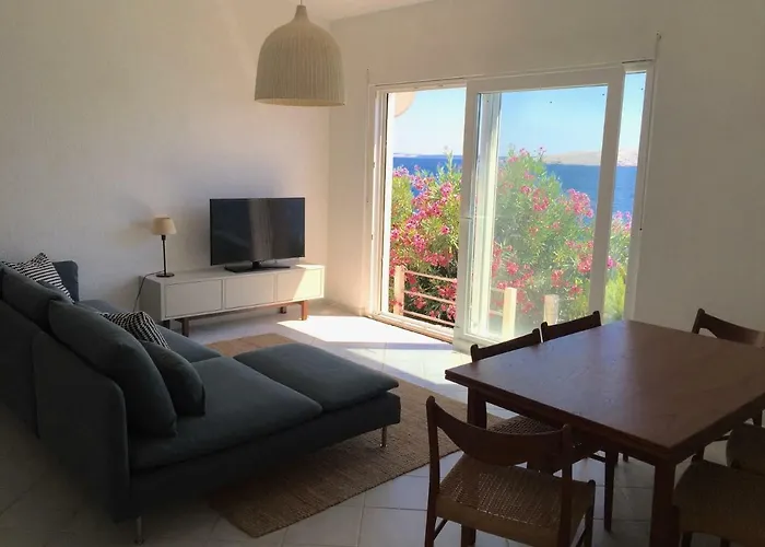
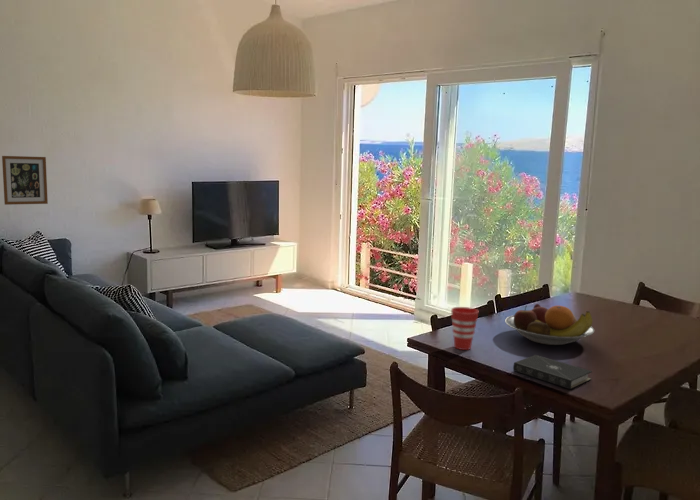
+ fruit bowl [504,303,595,346]
+ book [512,354,593,390]
+ cup [450,306,479,351]
+ wall art [1,155,49,206]
